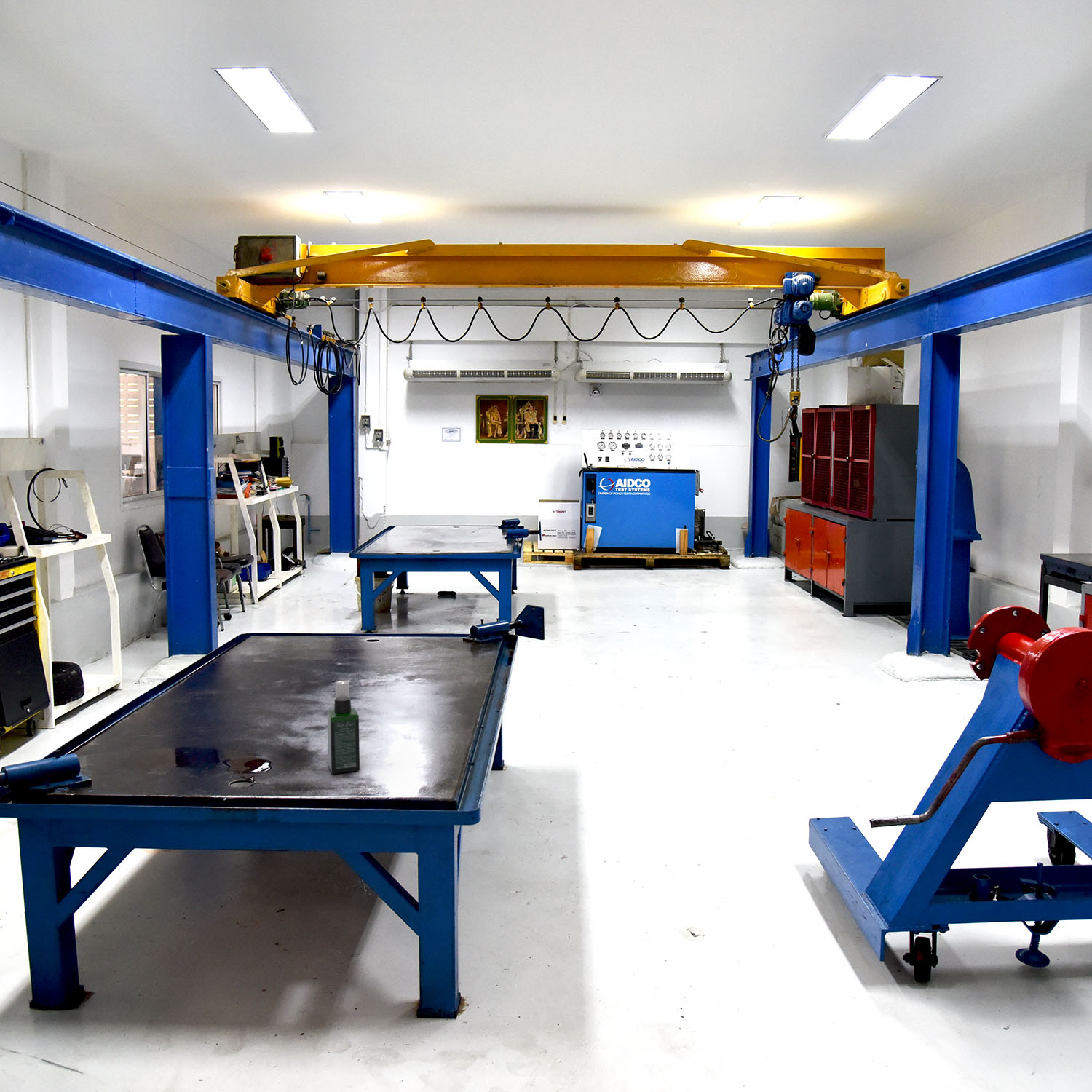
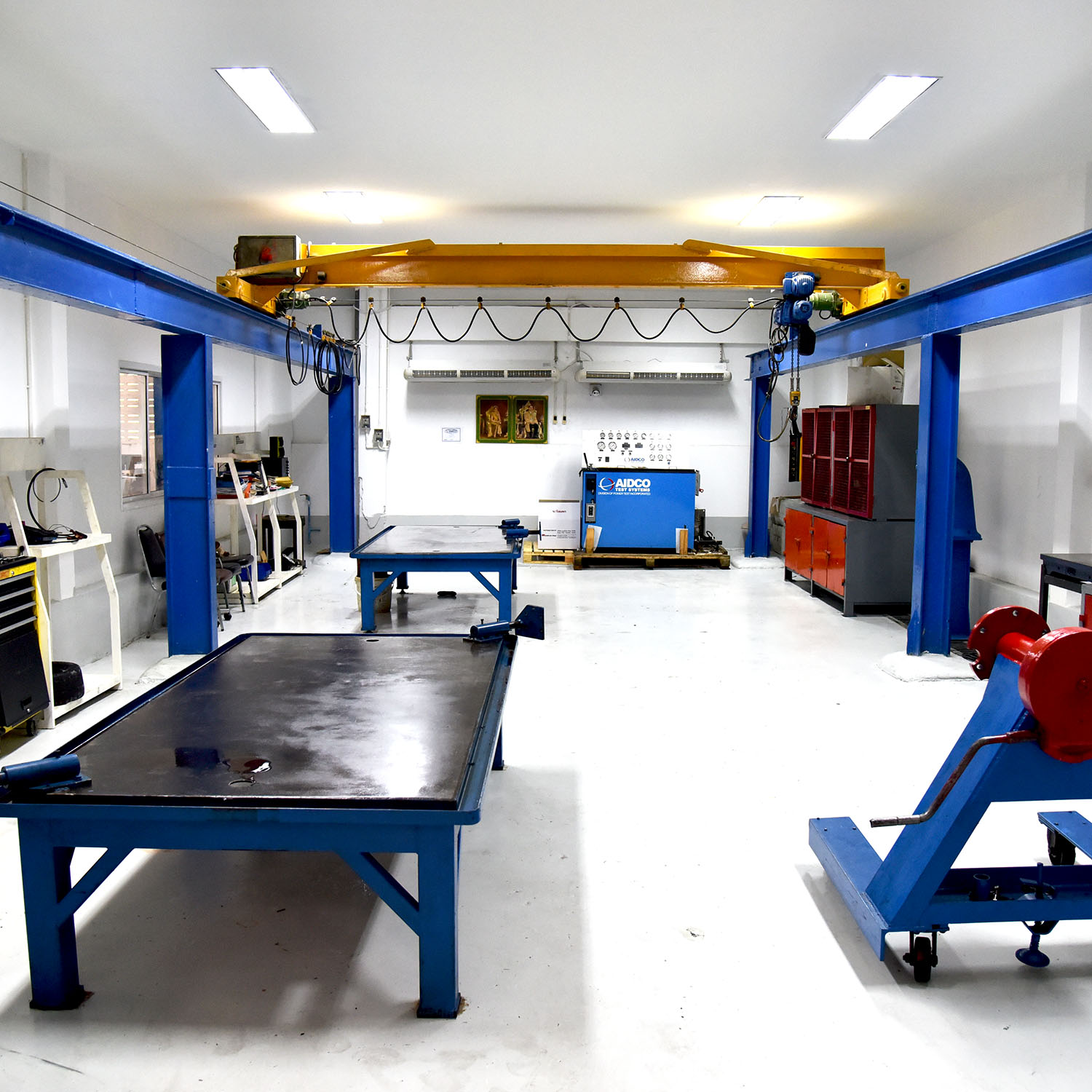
- spray bottle [327,680,360,775]
